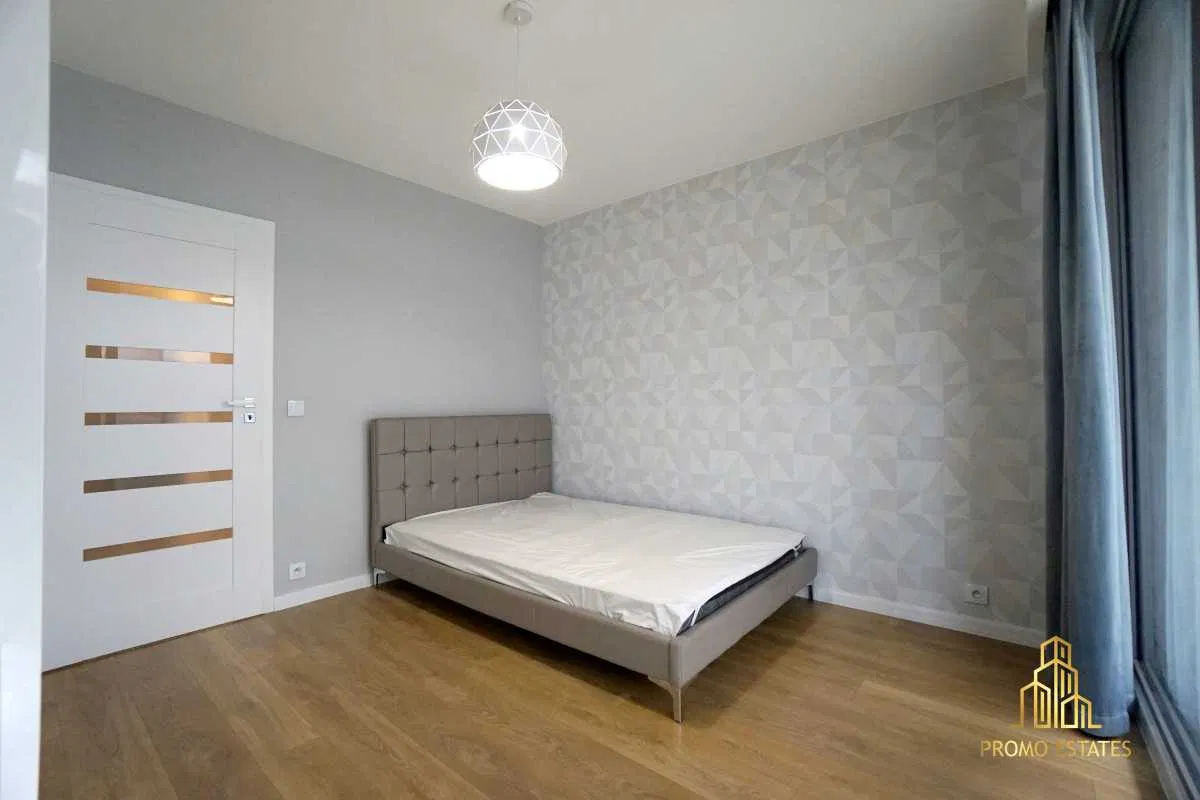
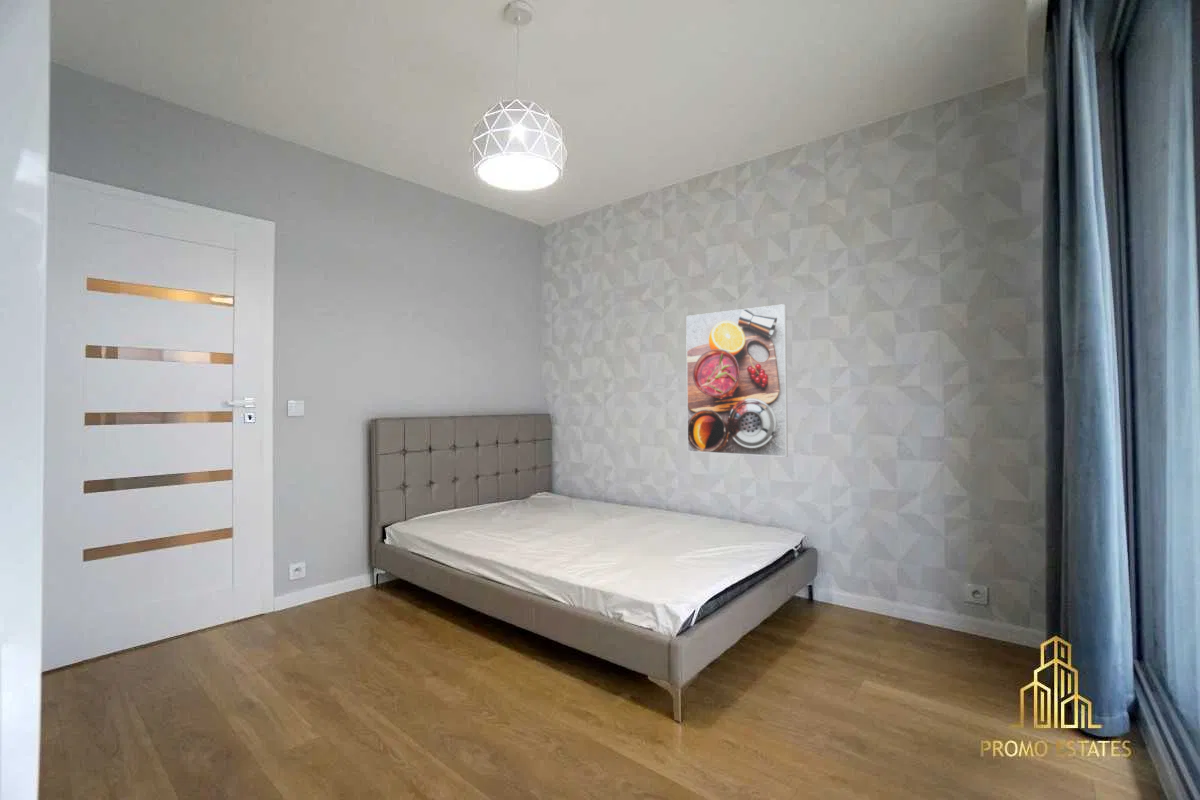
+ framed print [685,303,789,458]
